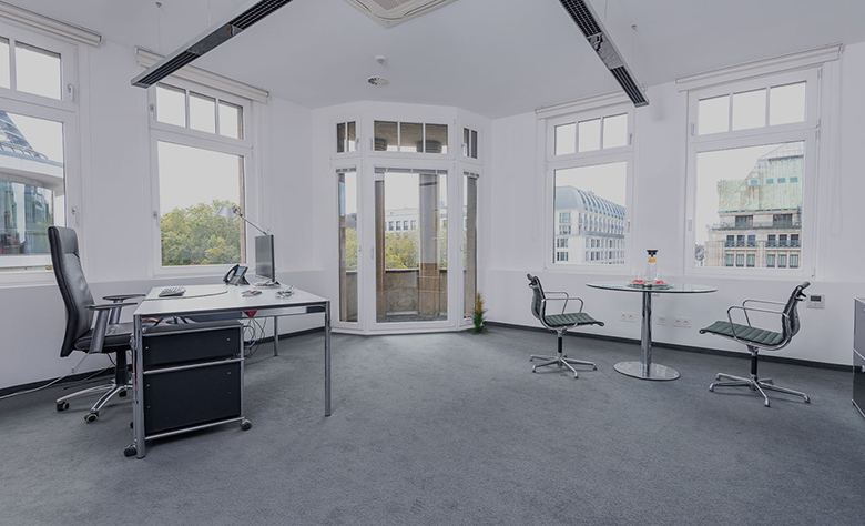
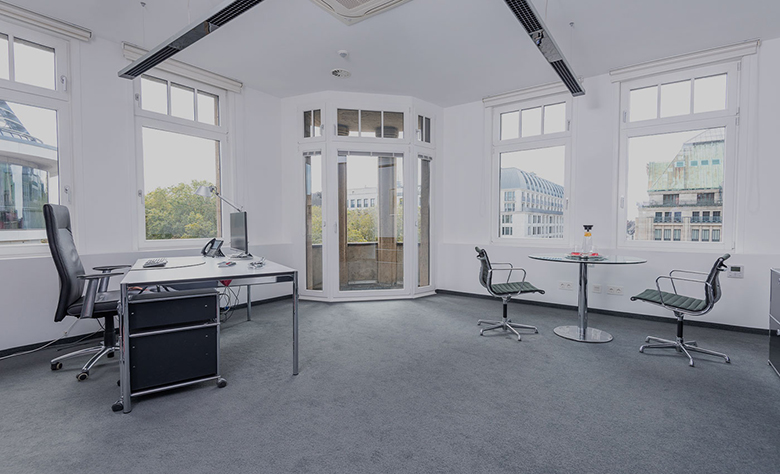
- indoor plant [465,290,493,334]
